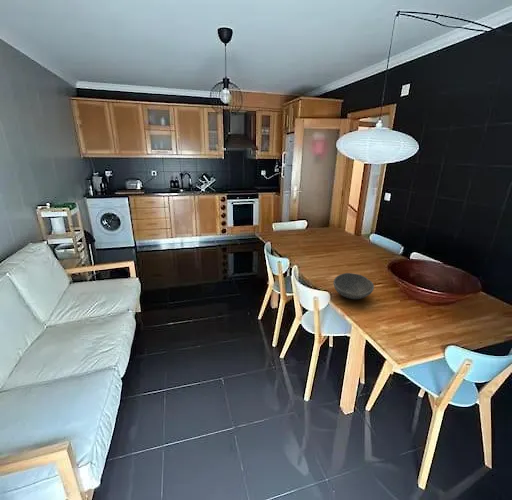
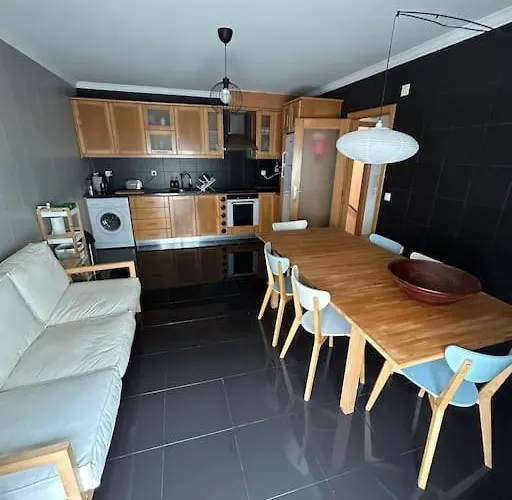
- bowl [333,272,375,300]
